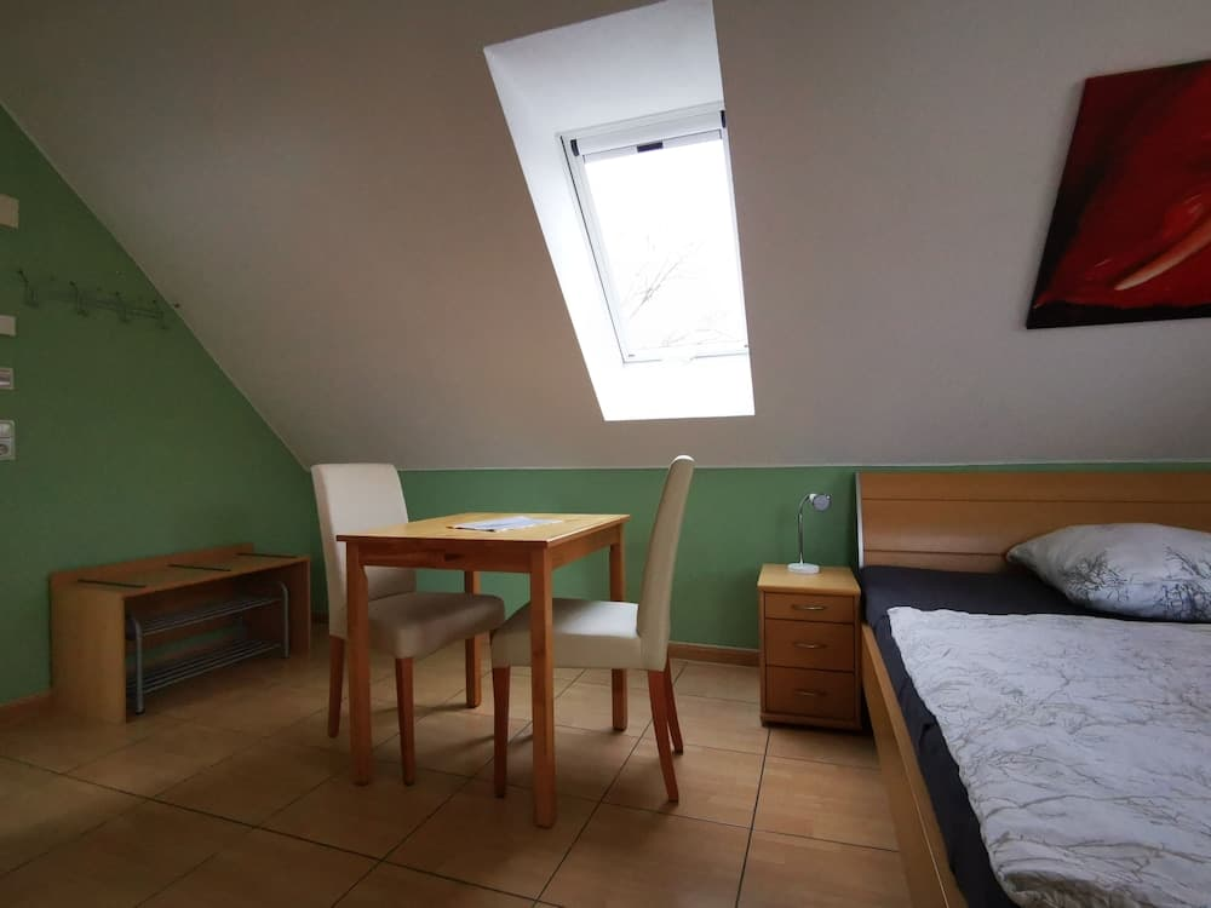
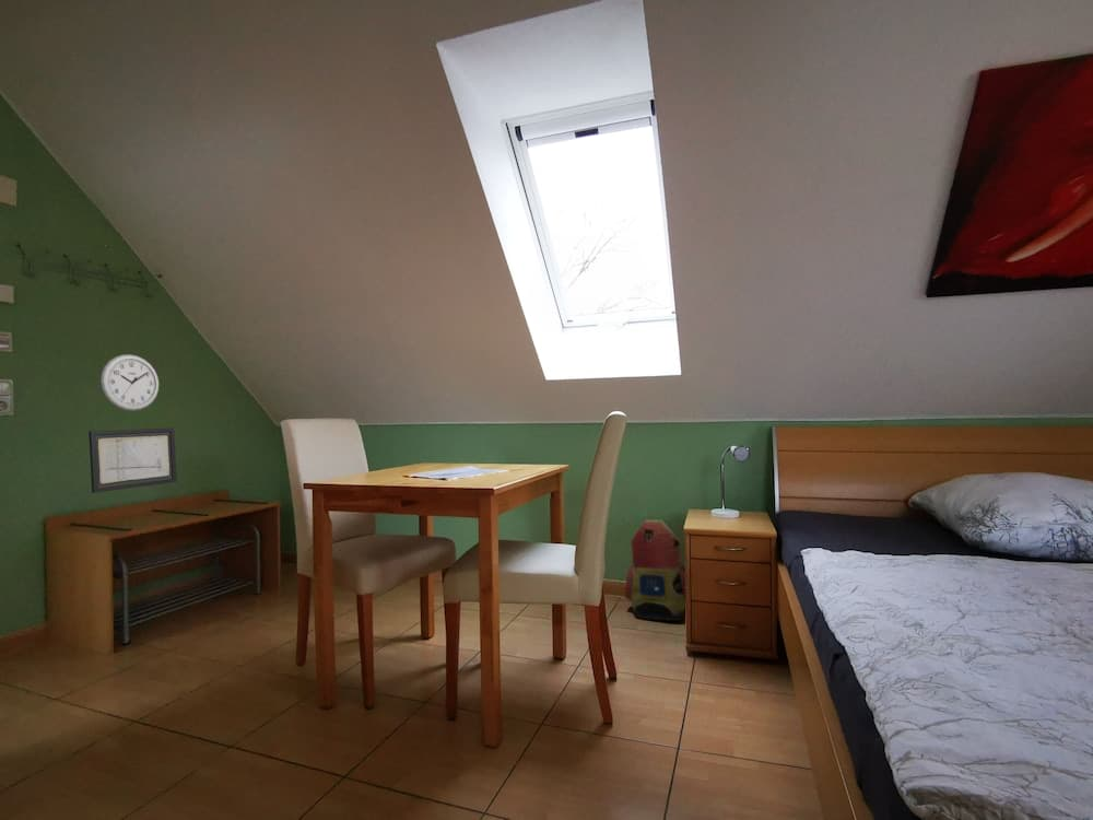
+ wall art [87,426,178,494]
+ backpack [624,518,686,622]
+ wall clock [99,353,160,412]
